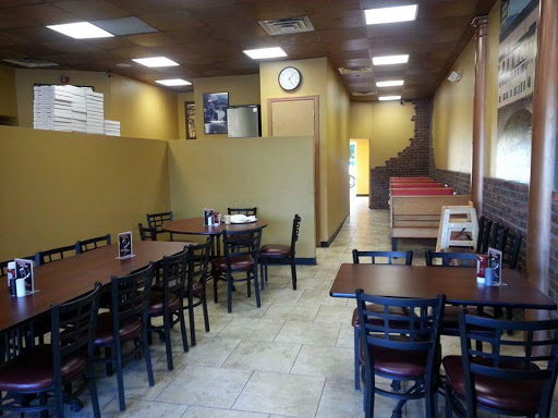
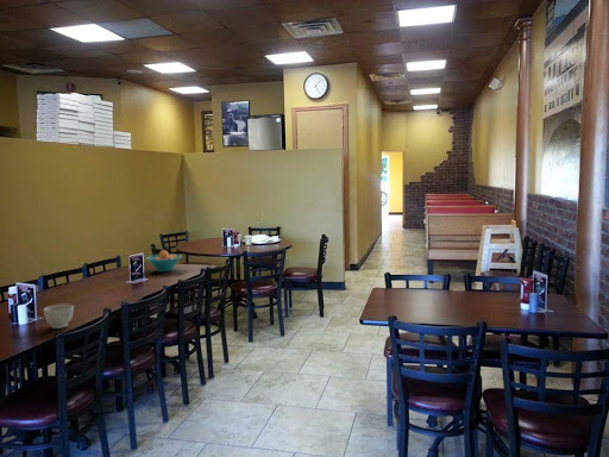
+ bowl [43,303,75,330]
+ fruit bowl [145,249,183,273]
